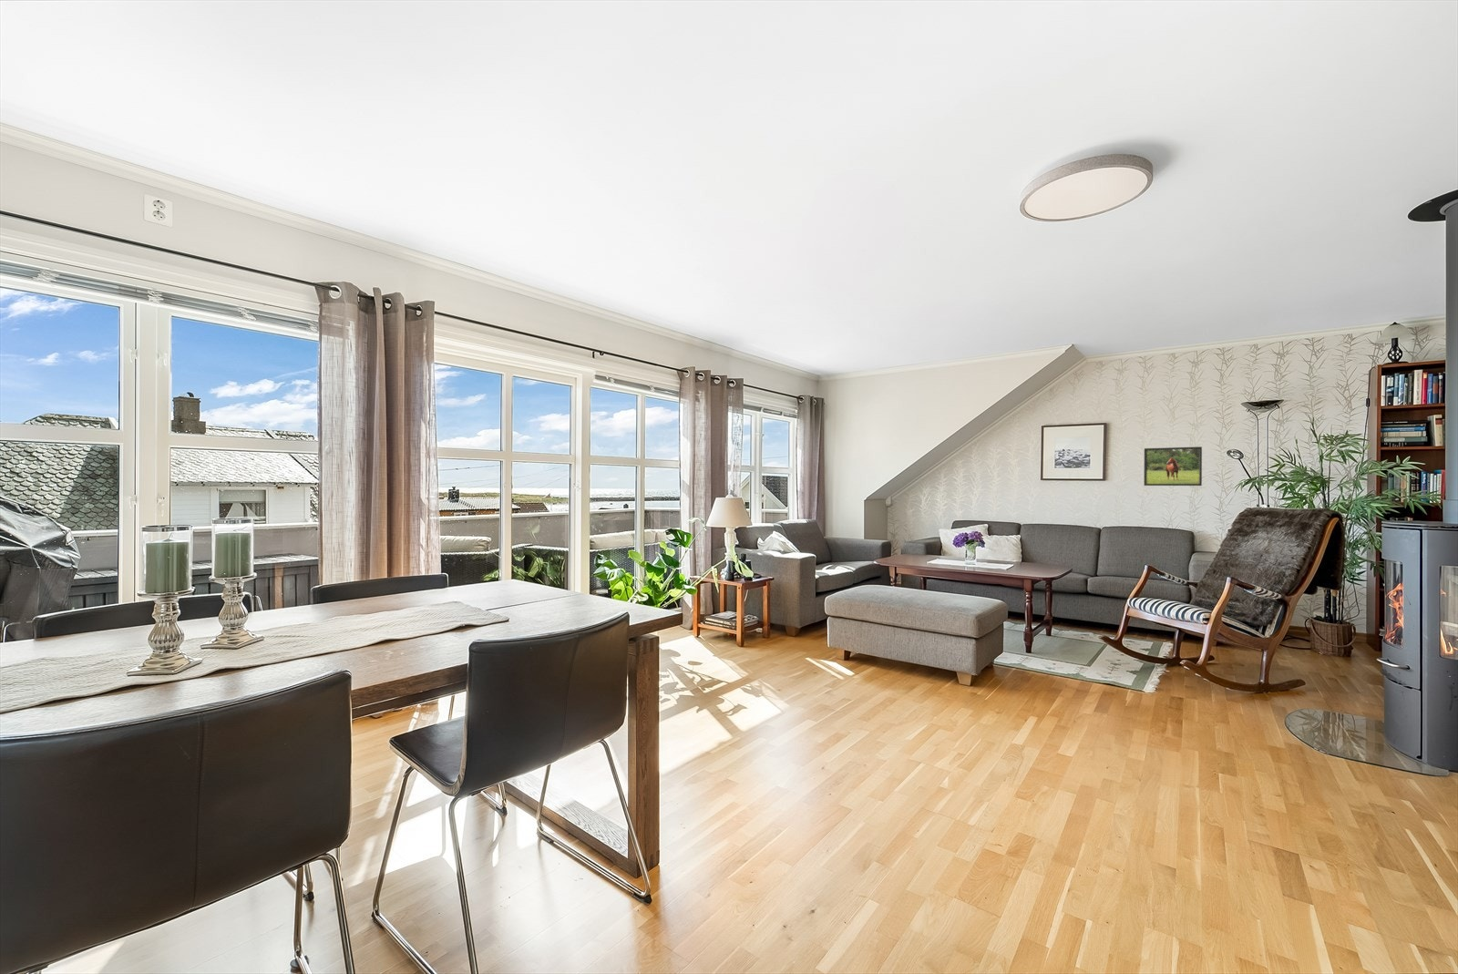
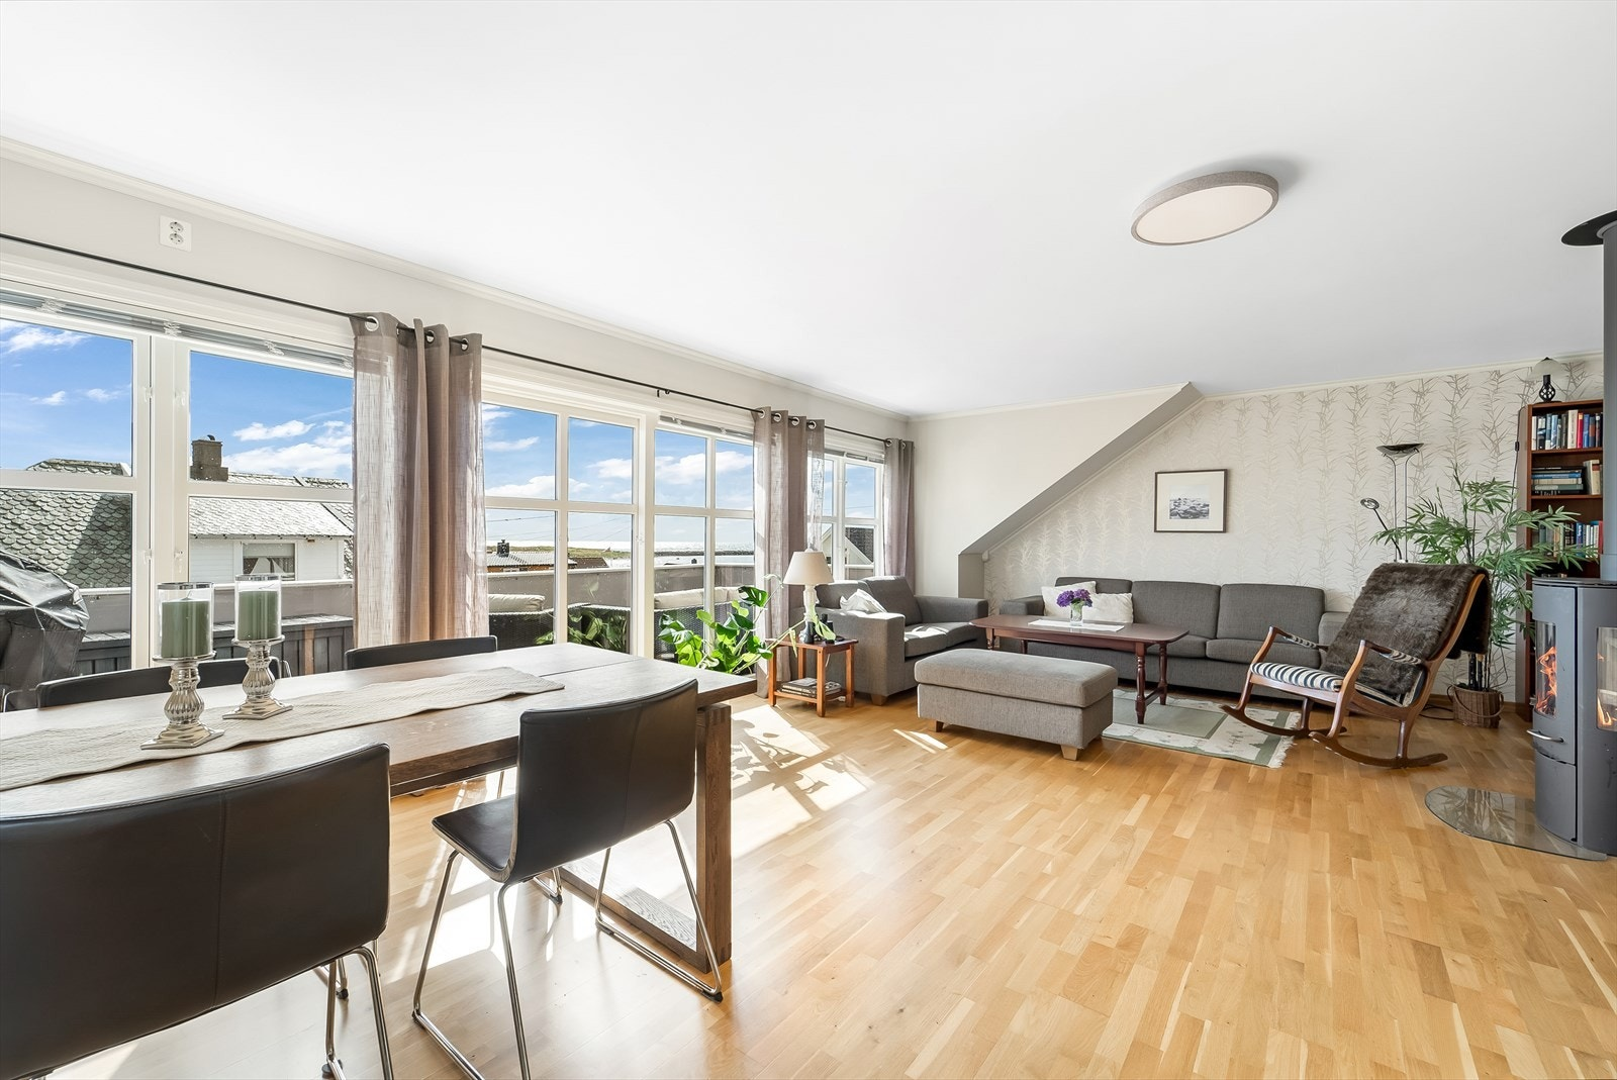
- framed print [1143,446,1202,487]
